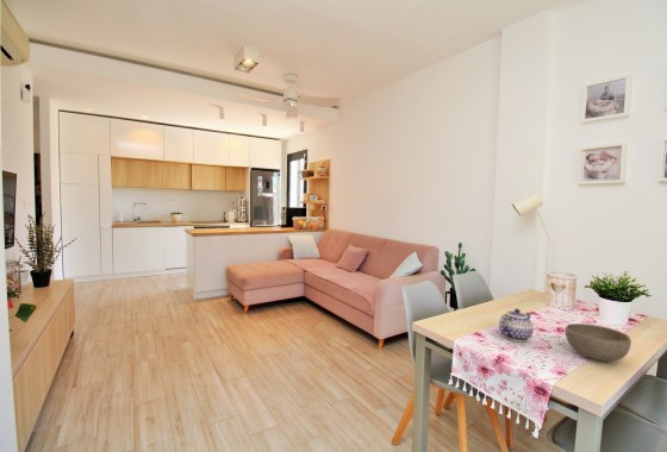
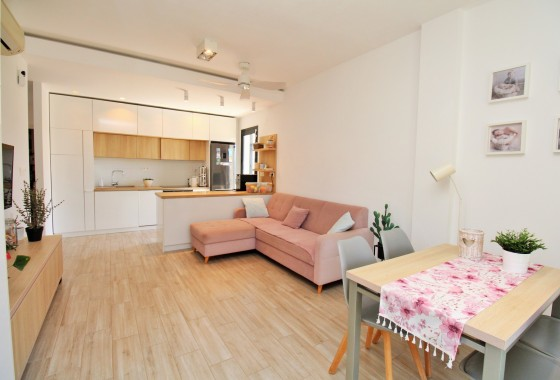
- bowl [565,322,632,363]
- teapot [498,308,535,343]
